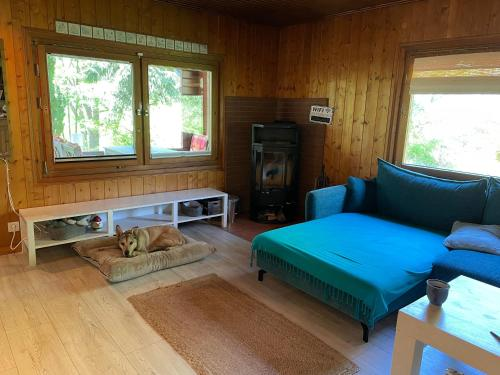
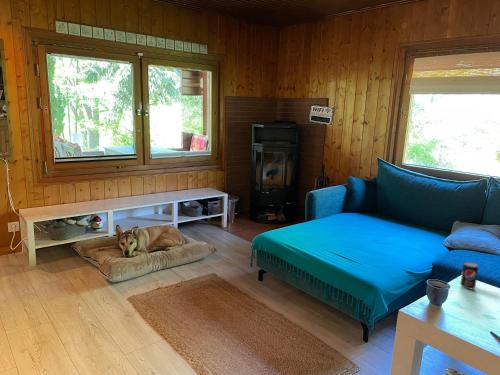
+ beverage can [459,261,479,290]
